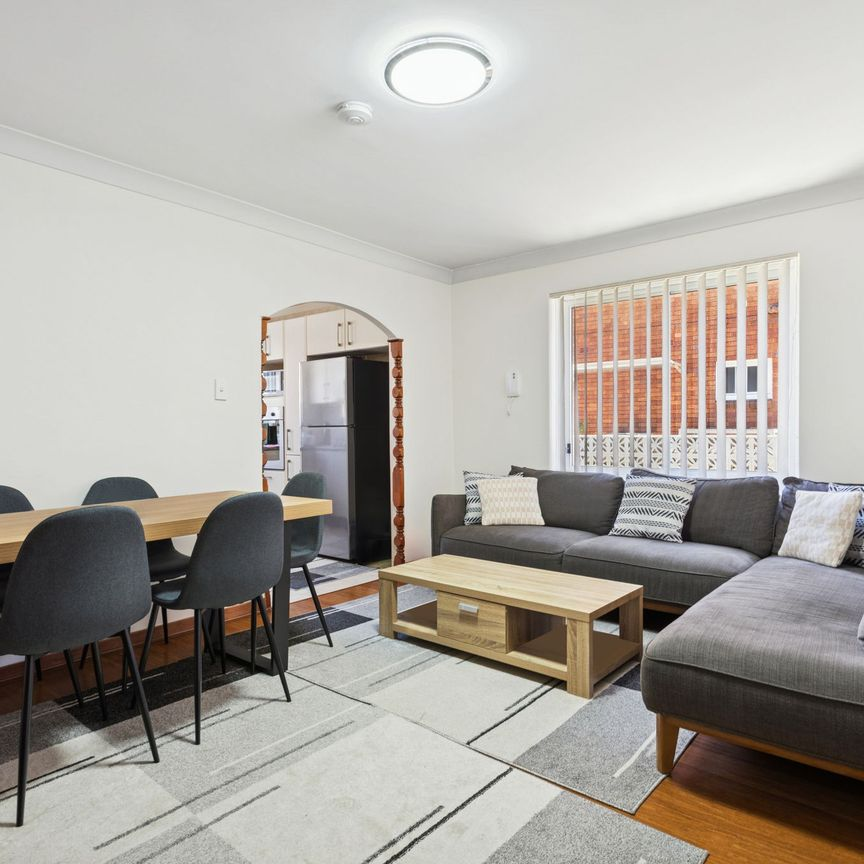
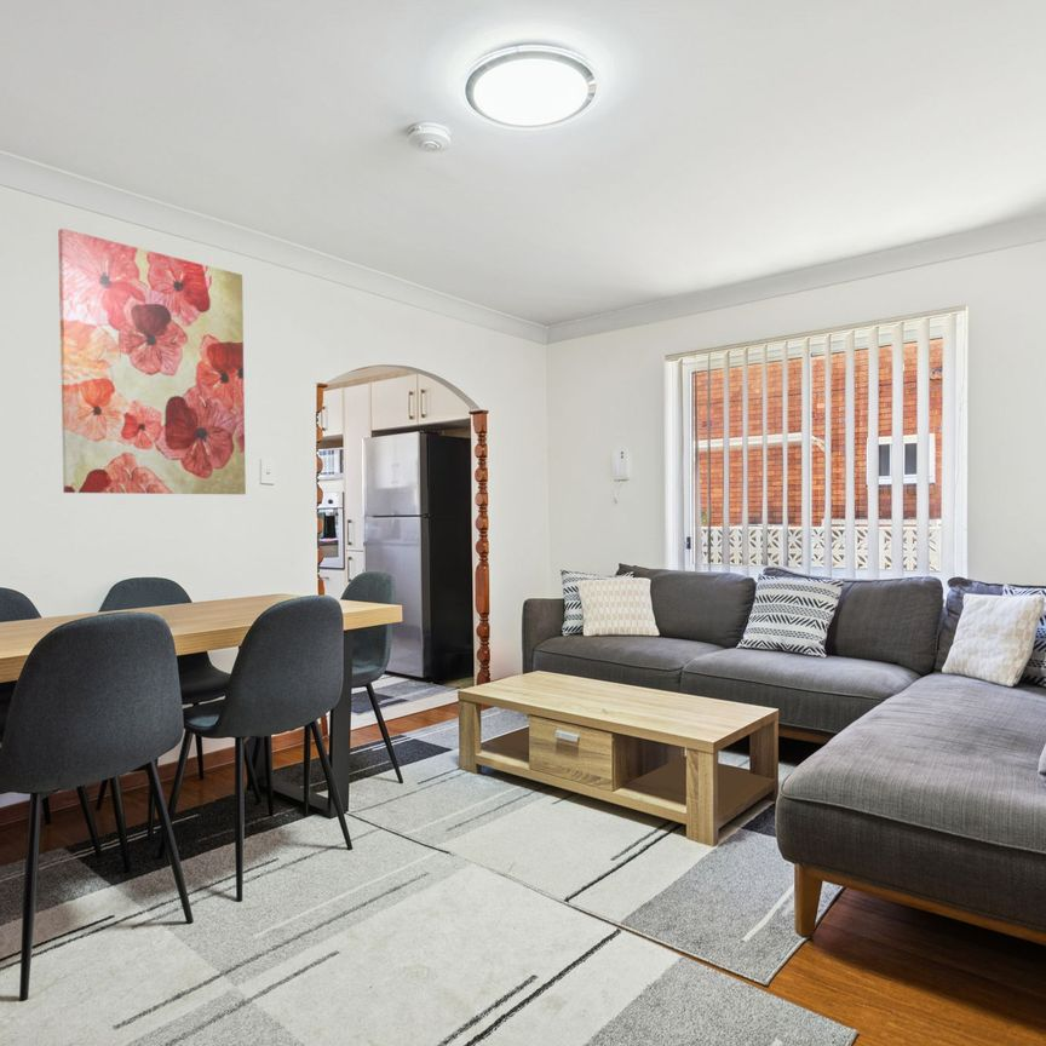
+ wall art [57,228,247,495]
